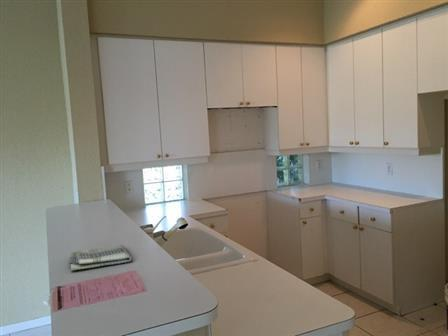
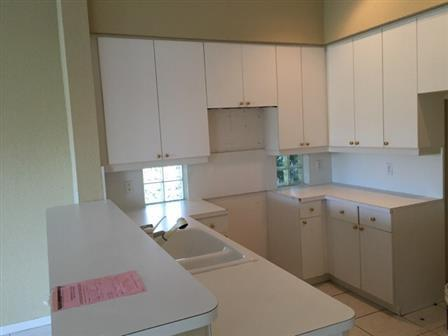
- dish towel [67,244,133,271]
